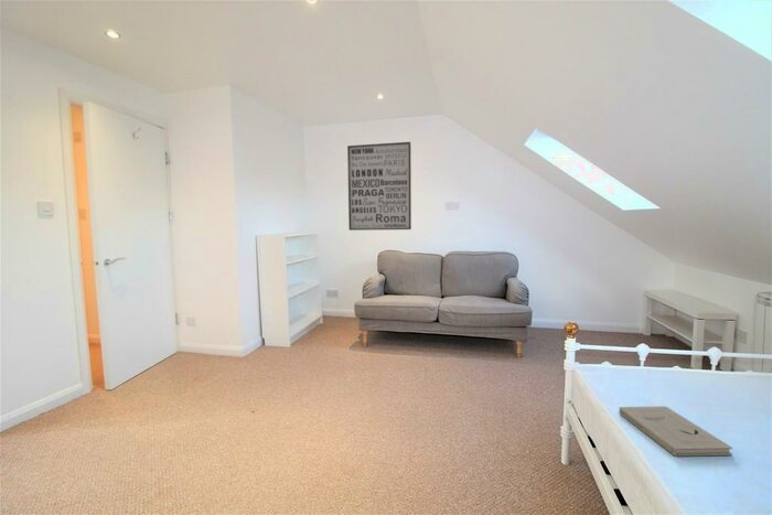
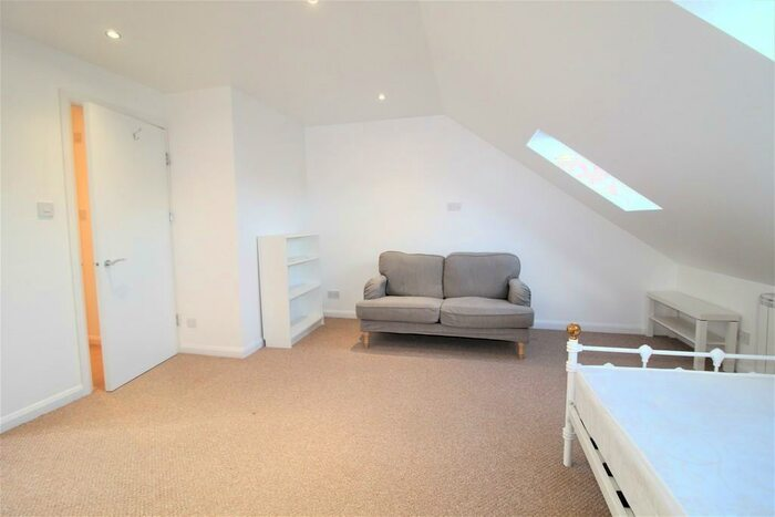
- wall art [346,141,412,232]
- book [618,405,733,458]
